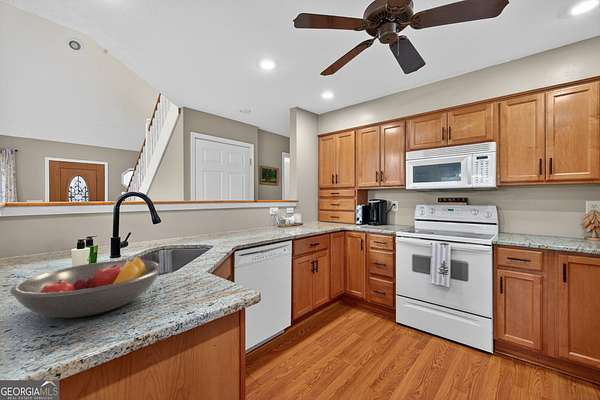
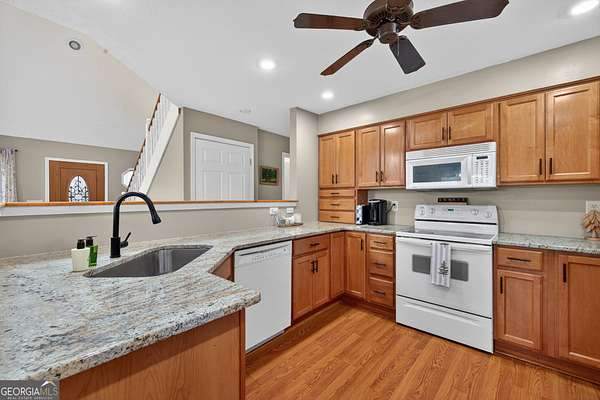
- fruit bowl [9,255,163,319]
